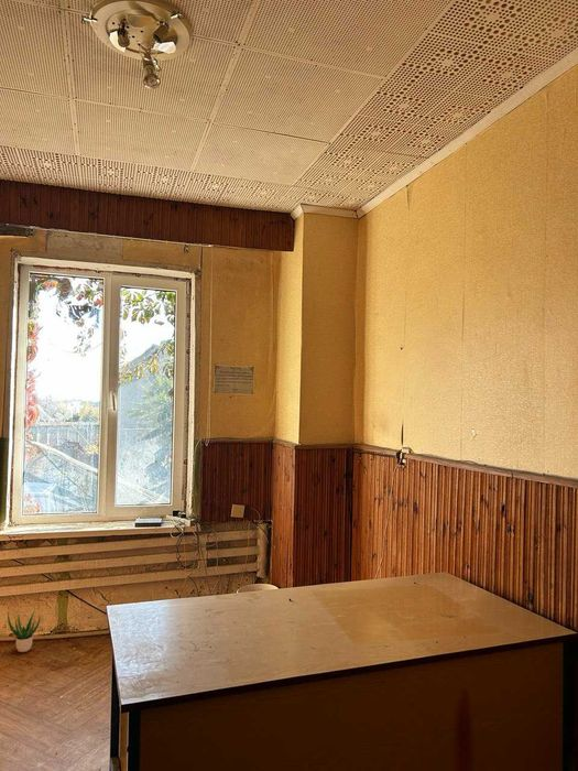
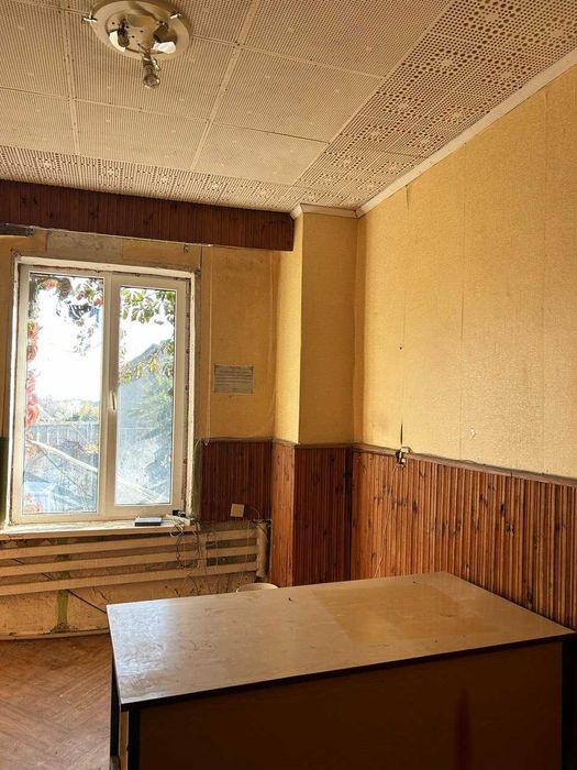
- potted plant [7,609,41,653]
